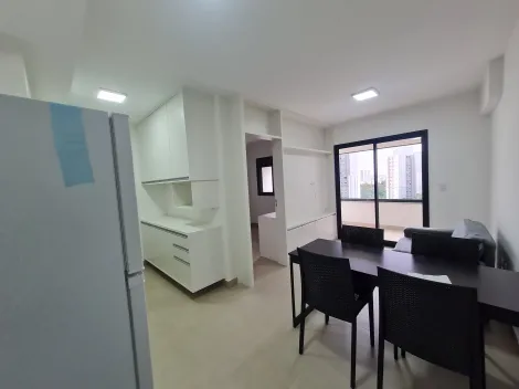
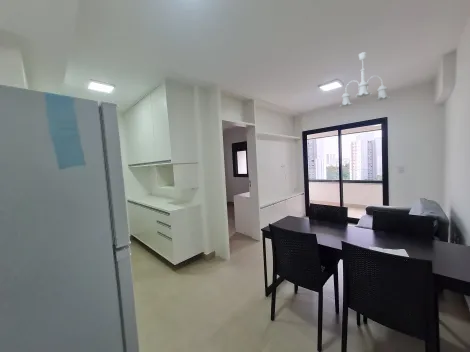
+ ceiling light fixture [339,51,391,108]
